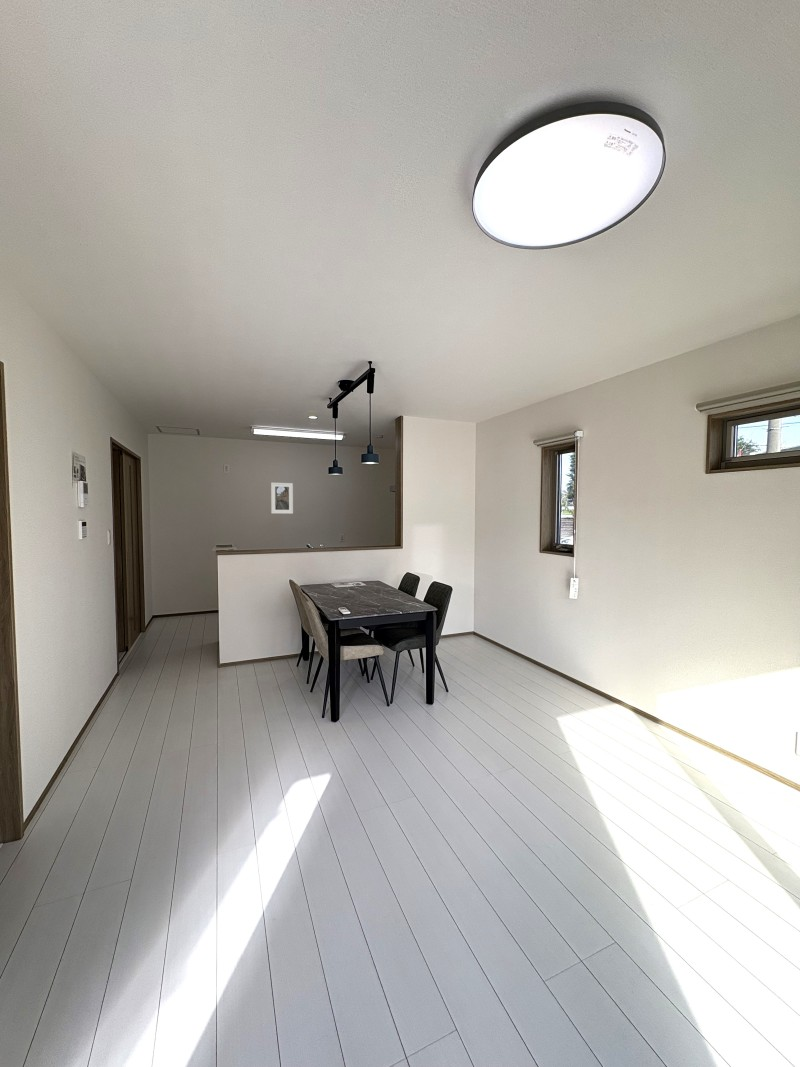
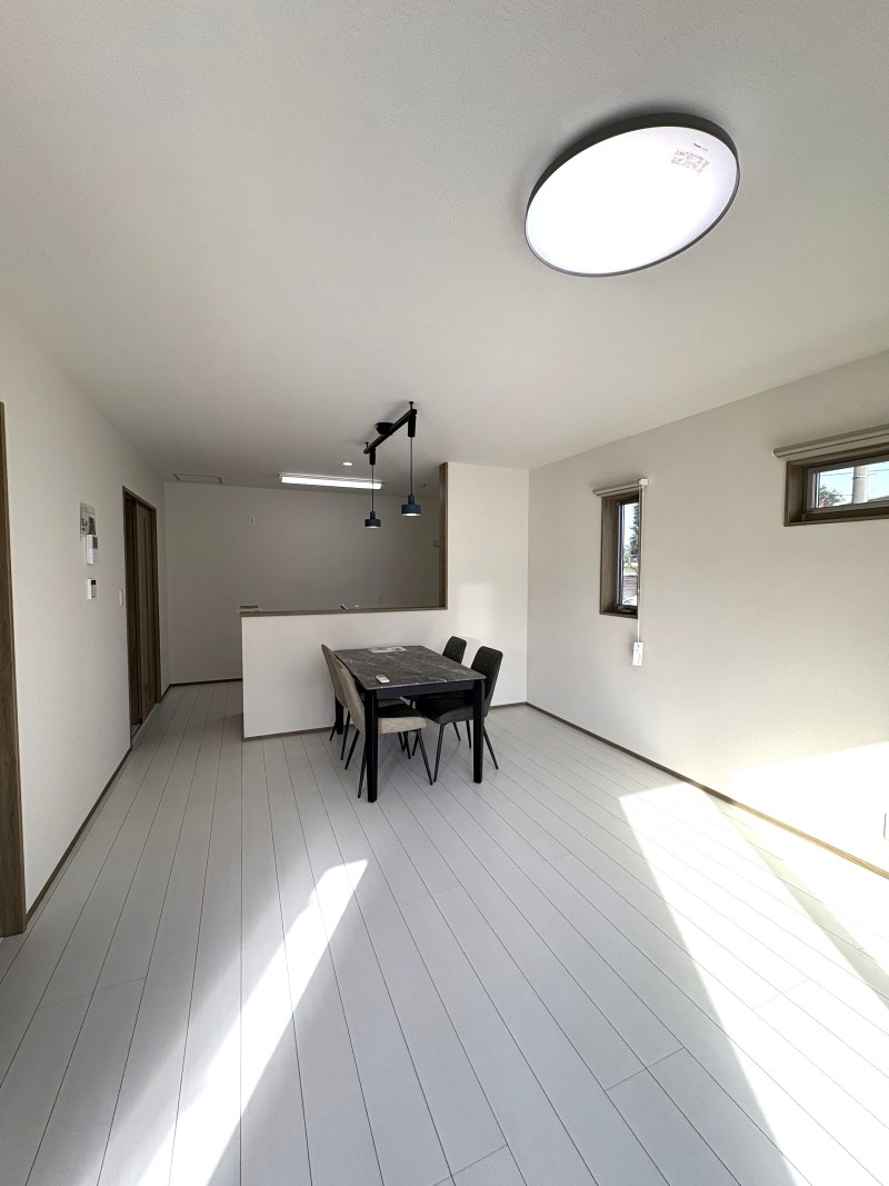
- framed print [270,482,294,515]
